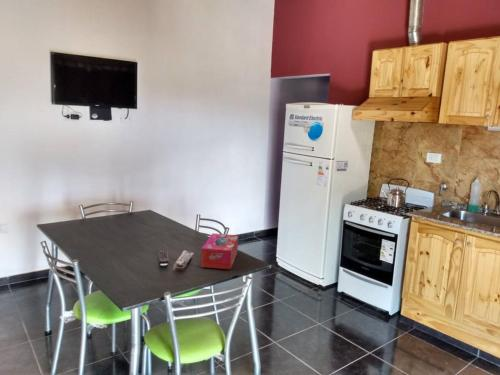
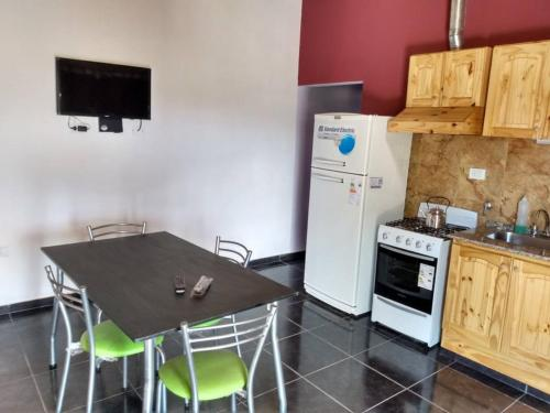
- tissue box [200,232,239,270]
